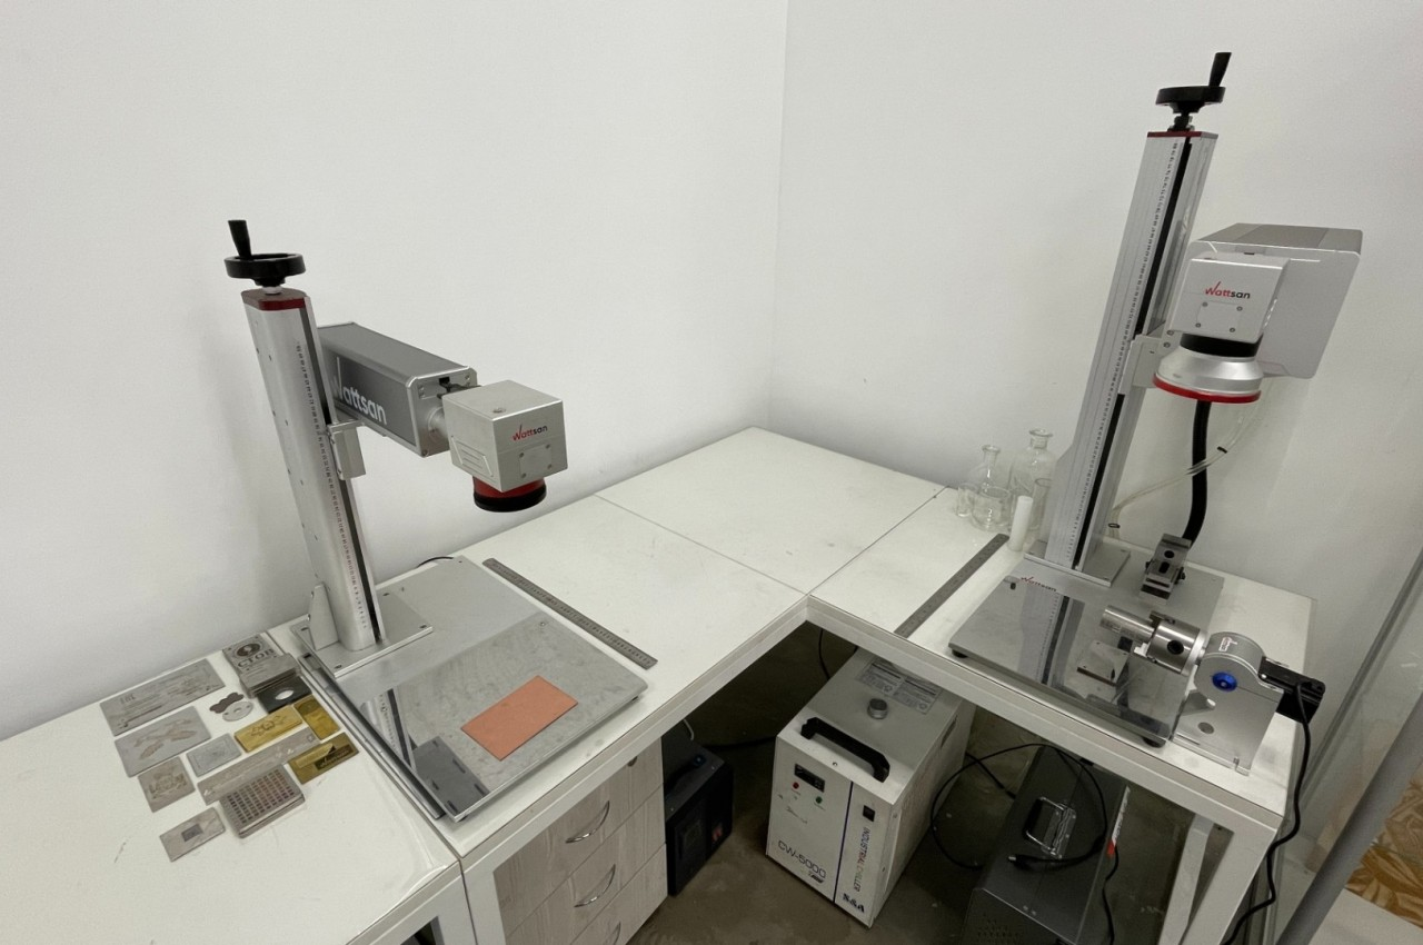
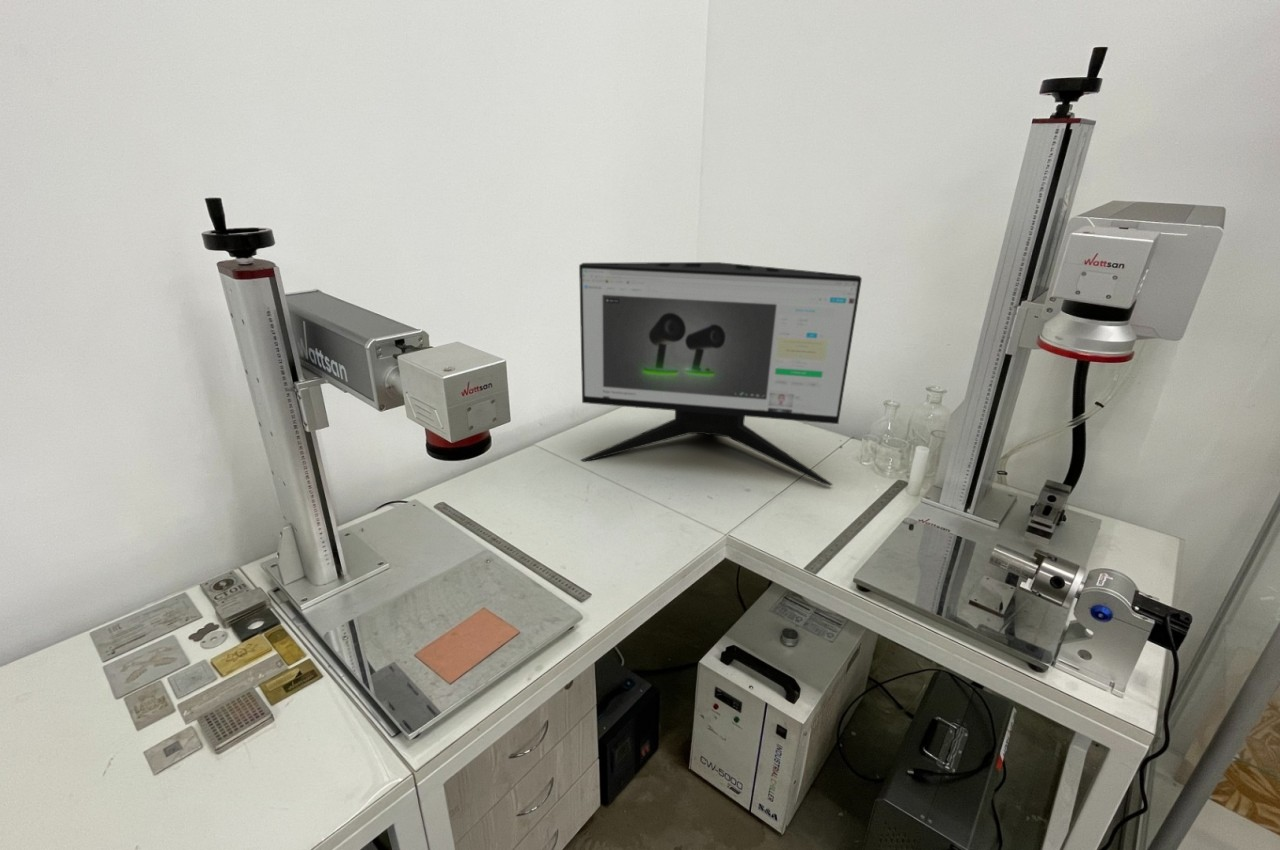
+ computer monitor [578,261,863,487]
